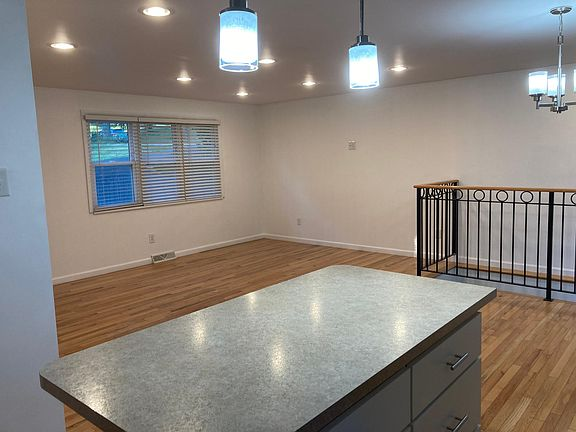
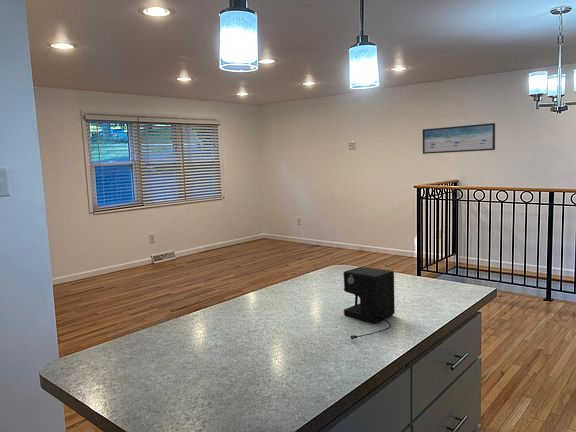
+ coffee maker [343,266,396,340]
+ wall art [422,122,496,155]
